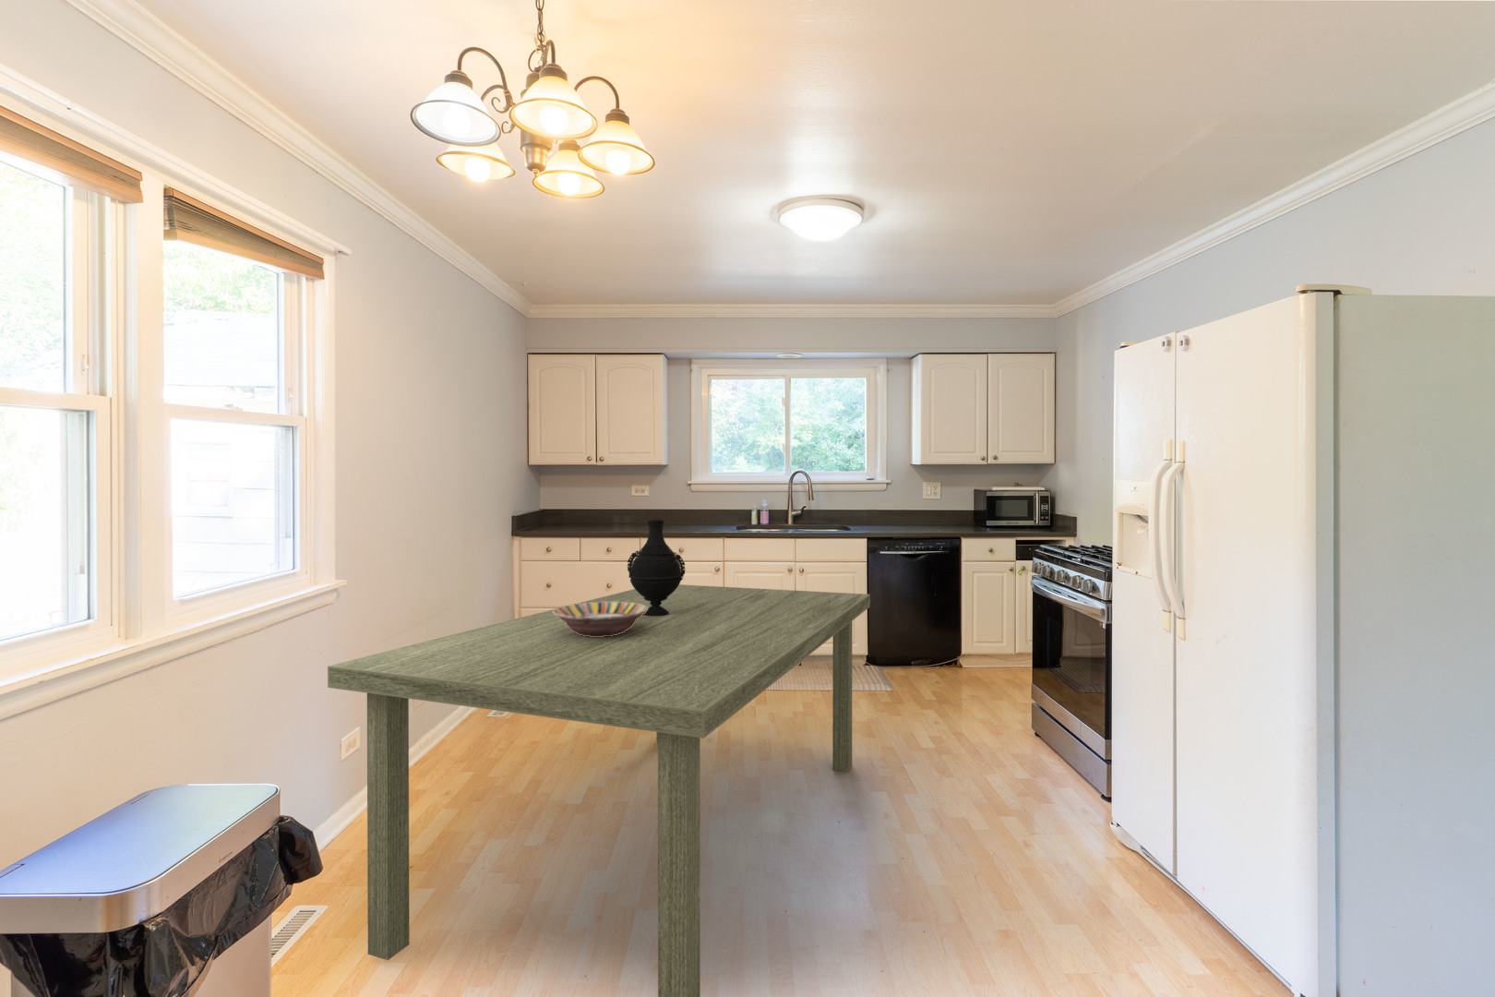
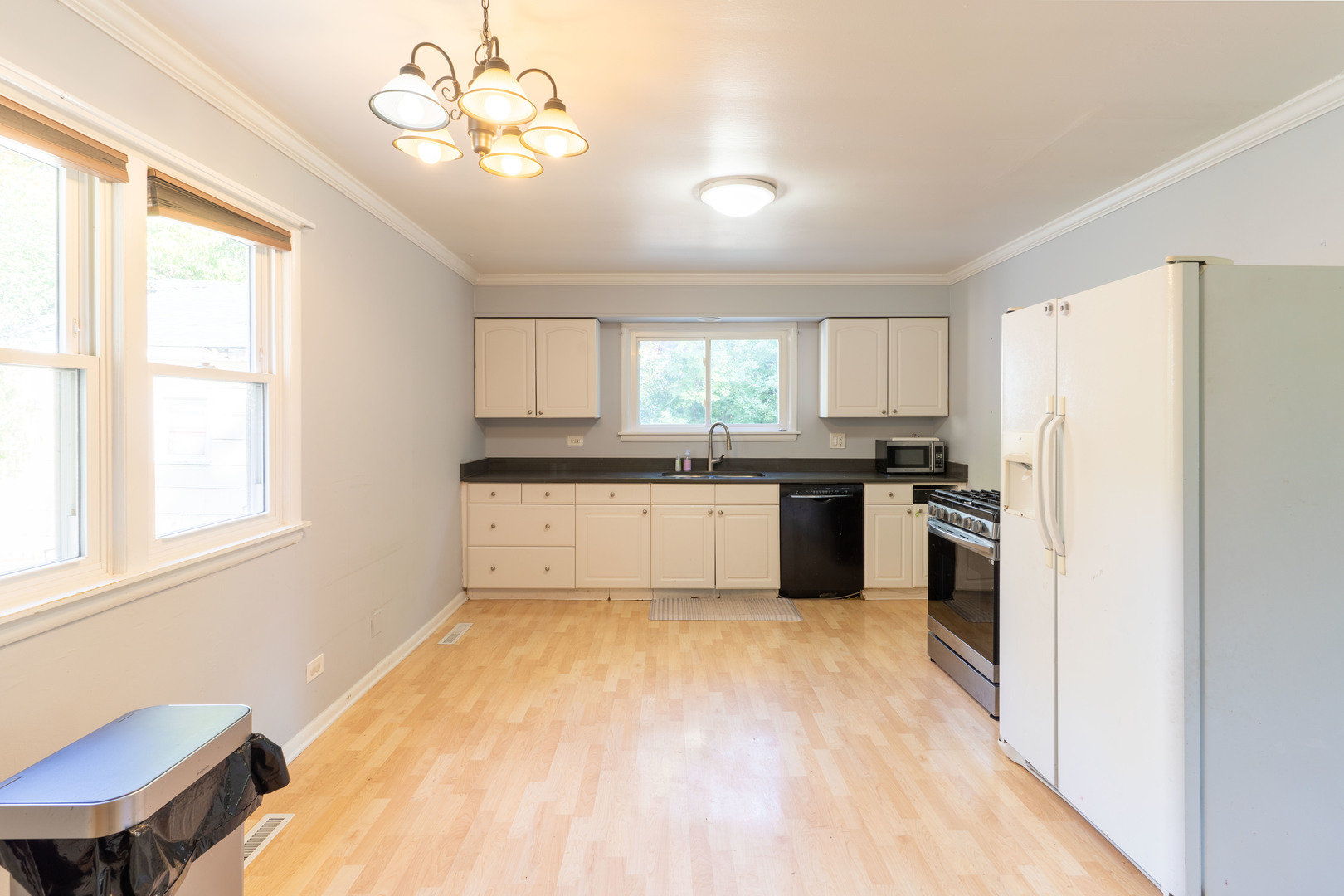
- vase [626,519,685,615]
- serving bowl [553,602,647,636]
- dining table [327,583,871,997]
